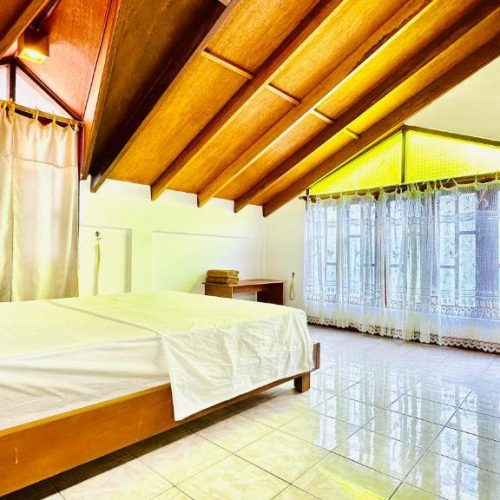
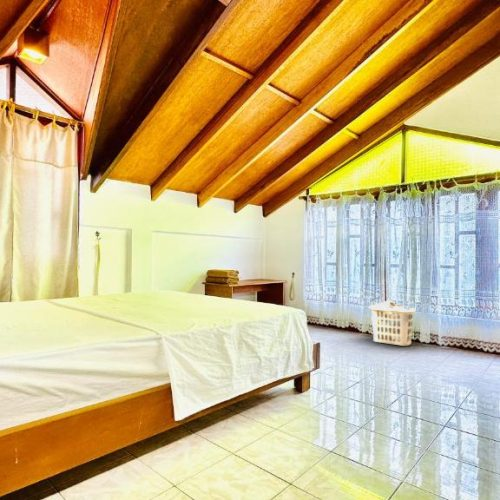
+ clothes hamper [368,299,417,347]
